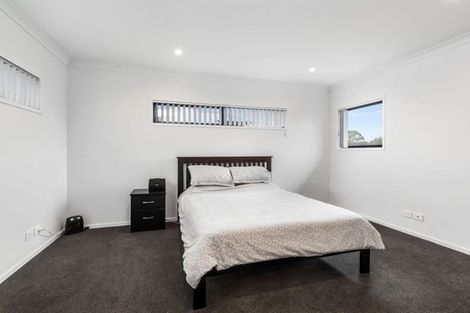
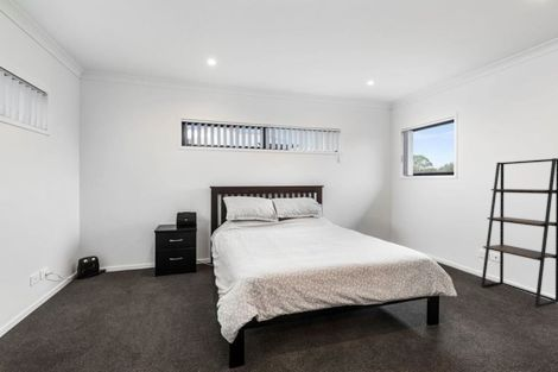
+ shelving unit [481,157,558,308]
